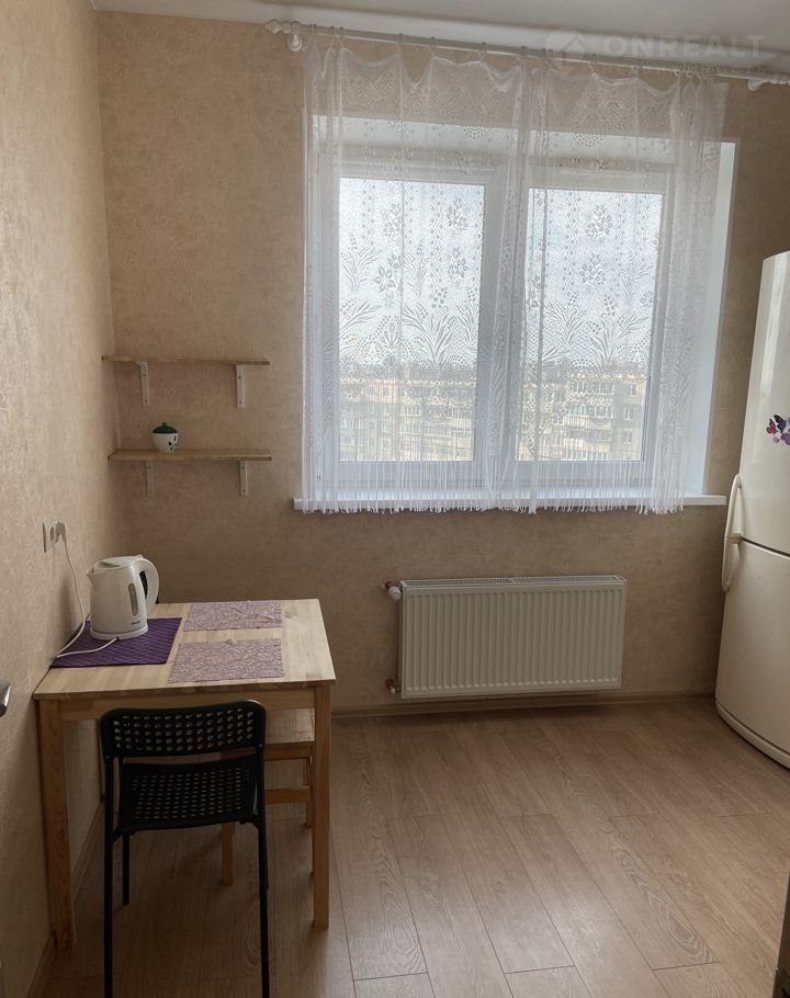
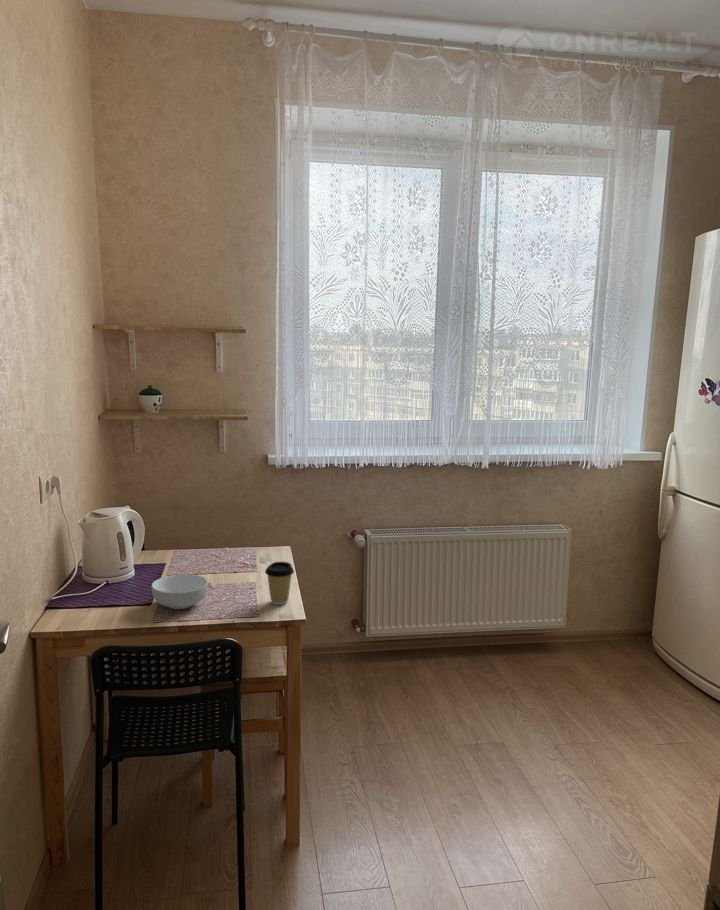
+ coffee cup [264,561,295,606]
+ cereal bowl [151,573,209,610]
